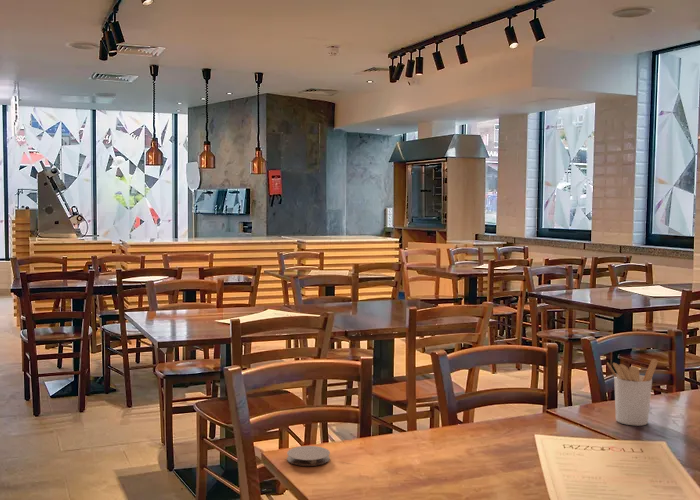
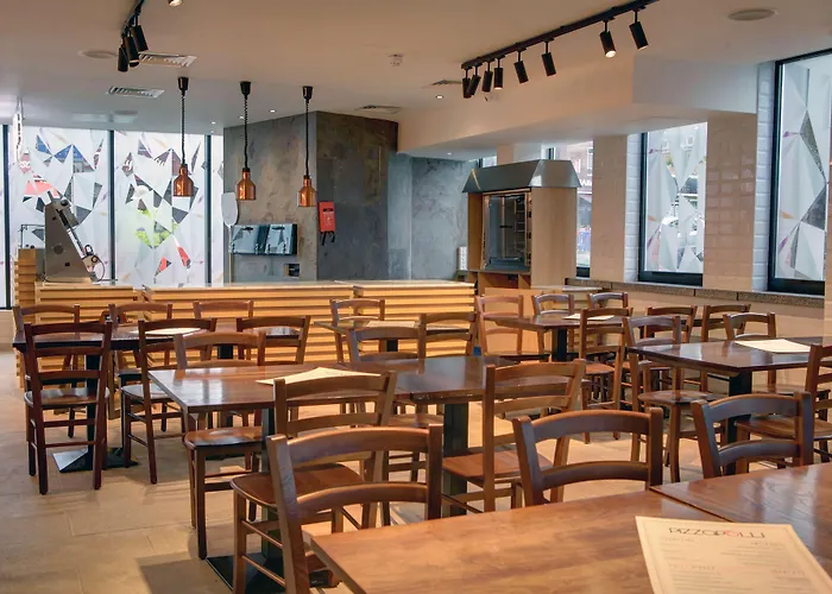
- utensil holder [606,358,658,427]
- coaster [286,445,331,467]
